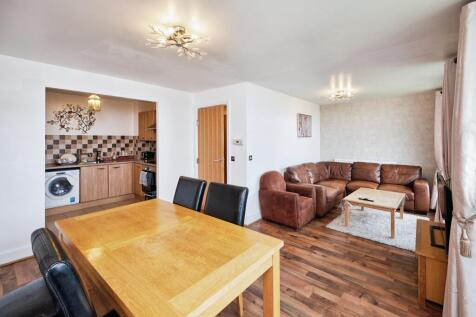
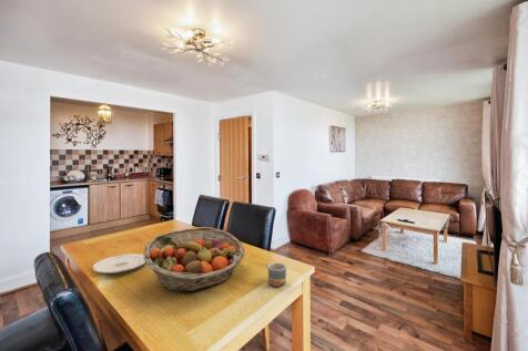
+ plate [91,252,145,275]
+ fruit basket [142,226,245,293]
+ mug [265,261,287,287]
